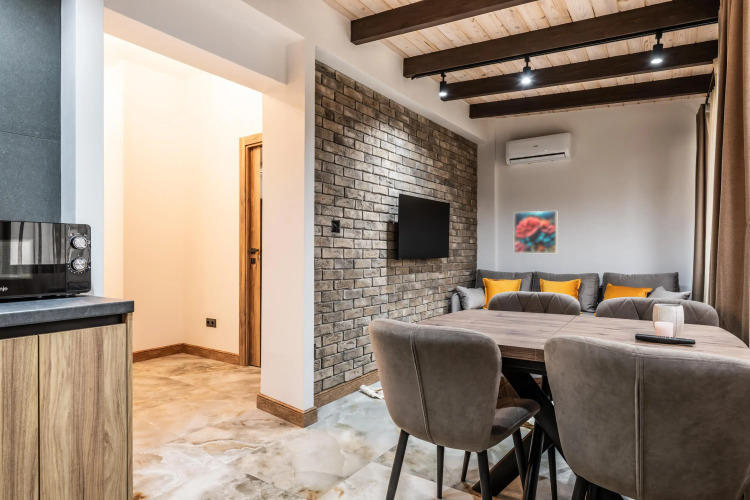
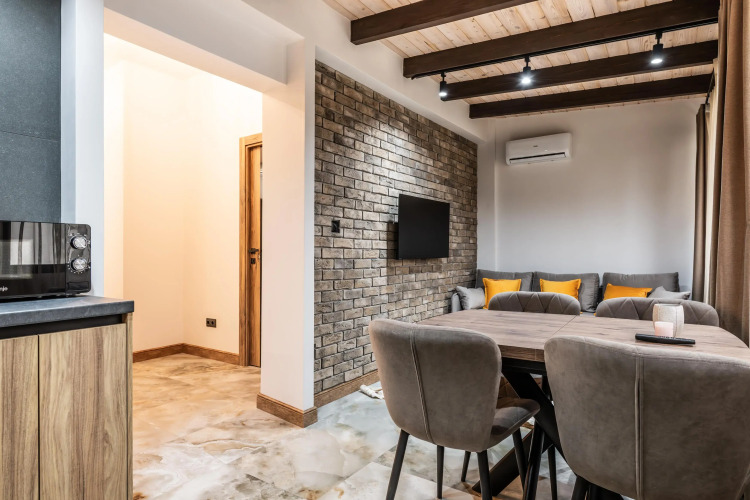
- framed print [513,210,558,254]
